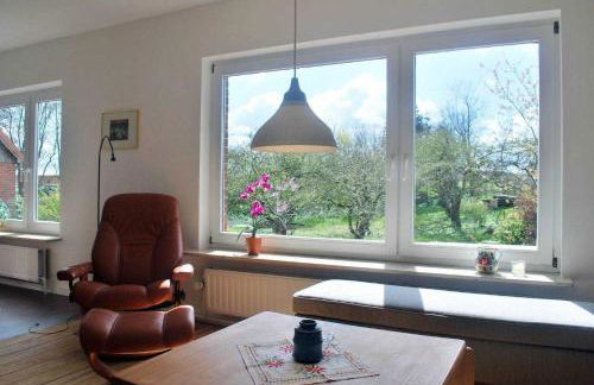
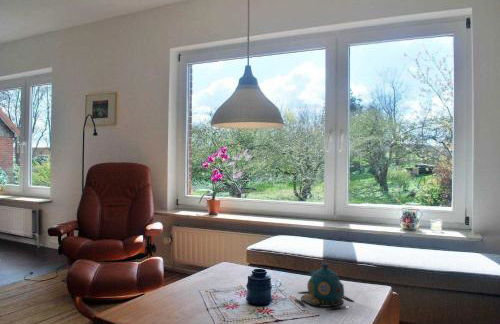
+ teapot [293,262,354,311]
